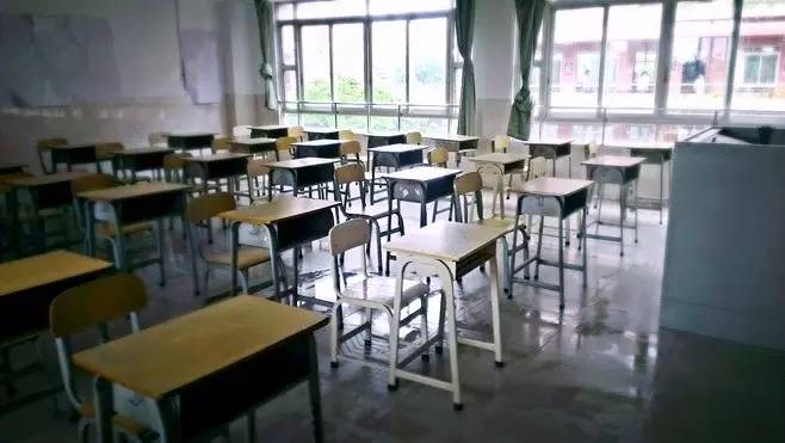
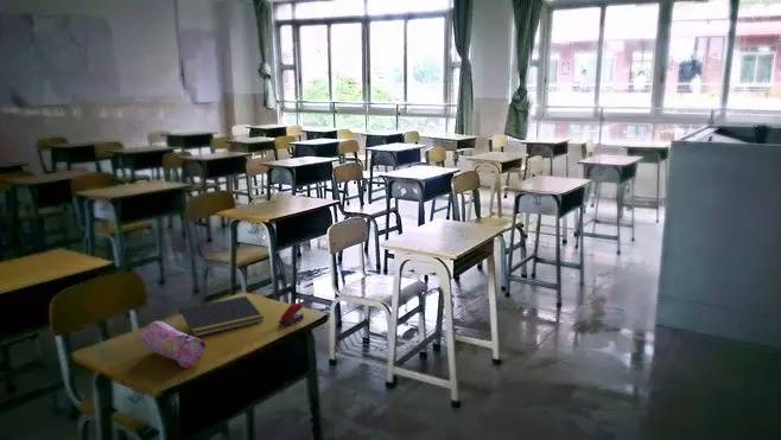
+ stapler [278,301,305,327]
+ notepad [178,295,265,338]
+ pencil case [140,320,208,369]
